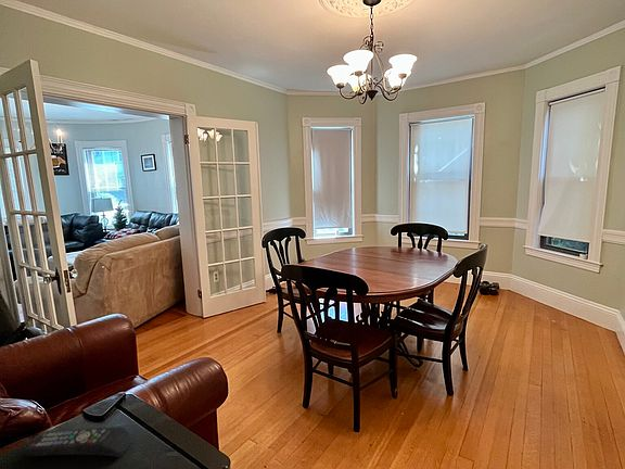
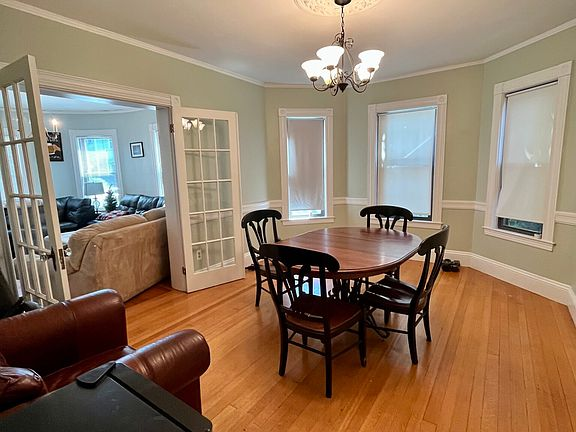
- remote control [23,426,132,458]
